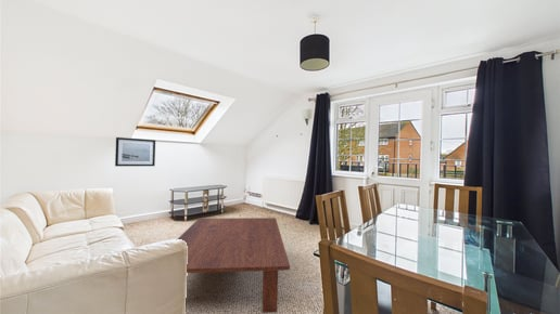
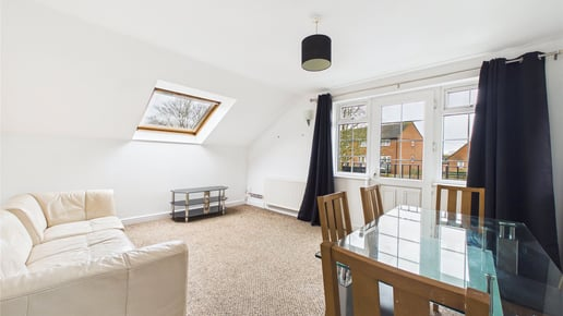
- coffee table [177,217,291,314]
- wall art [114,136,156,167]
